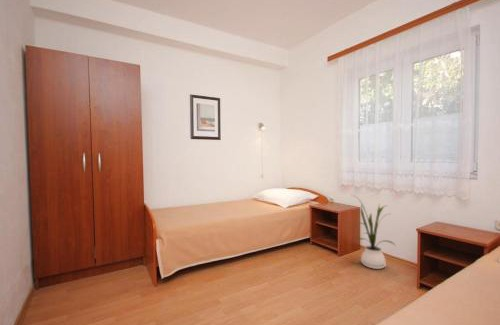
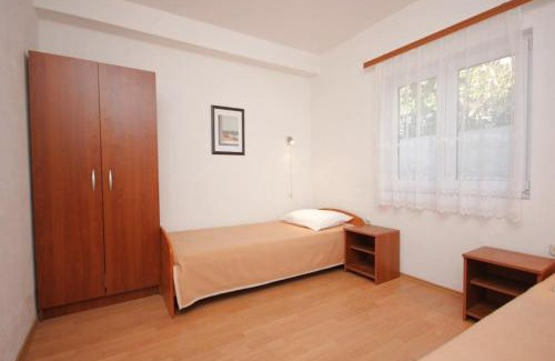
- house plant [351,194,398,270]
